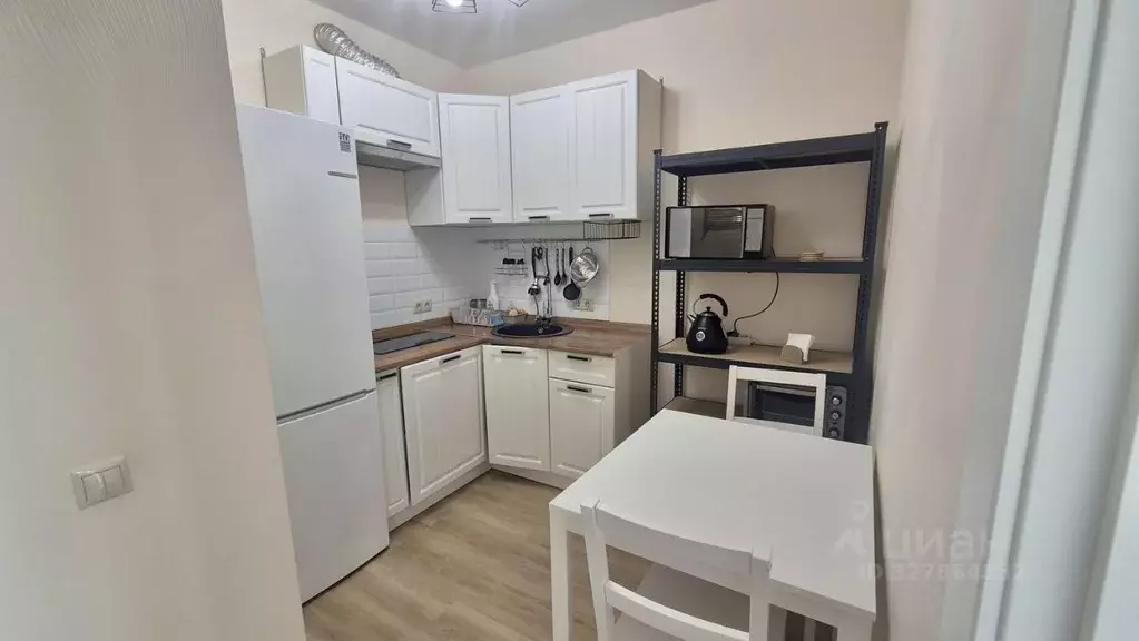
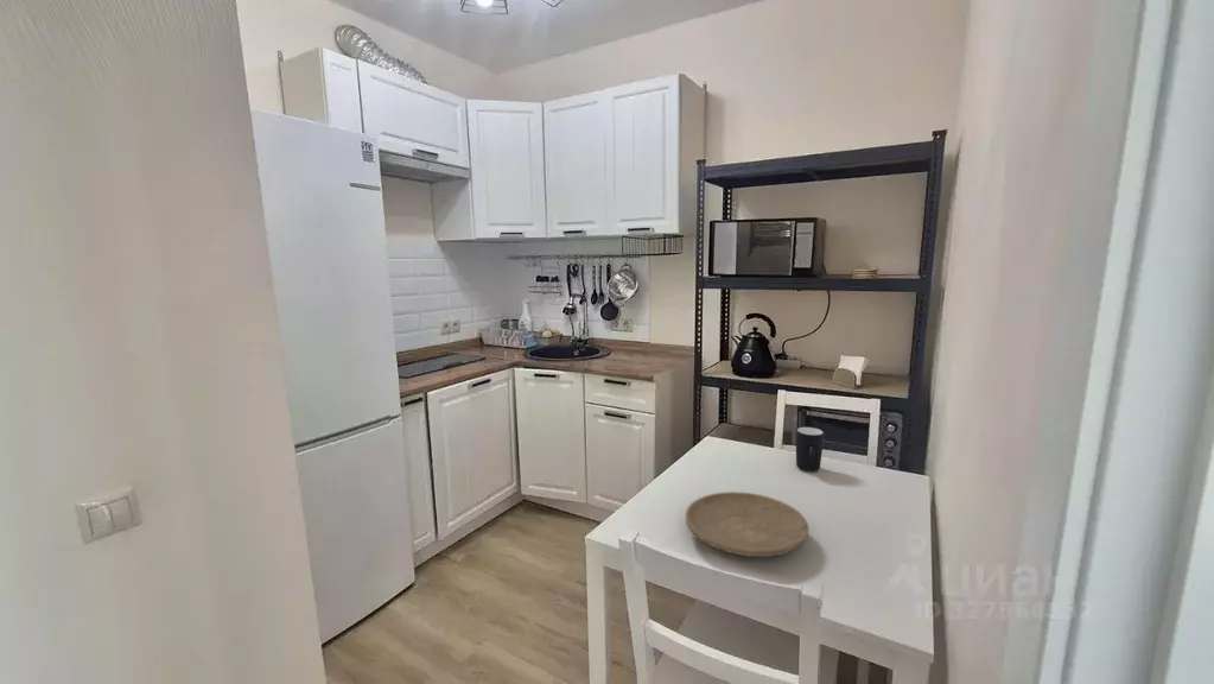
+ mug [794,425,826,473]
+ plate [685,490,811,558]
